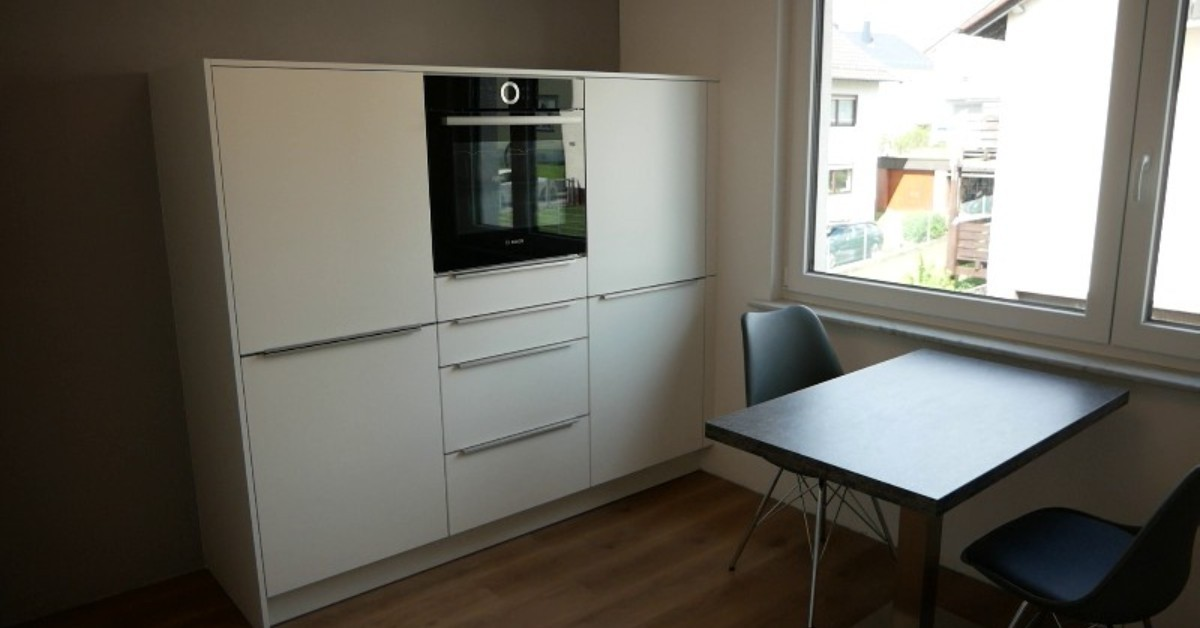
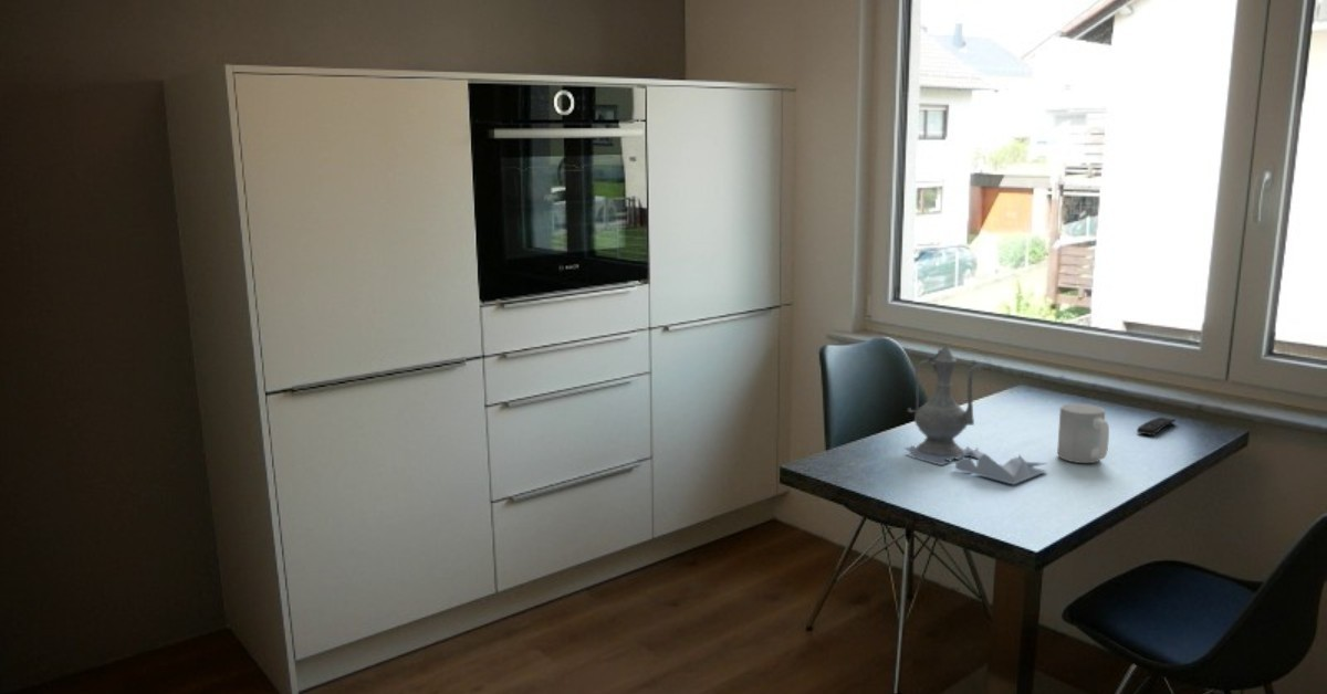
+ teapot [899,343,1048,486]
+ remote control [1136,417,1177,437]
+ mug [1056,402,1110,464]
